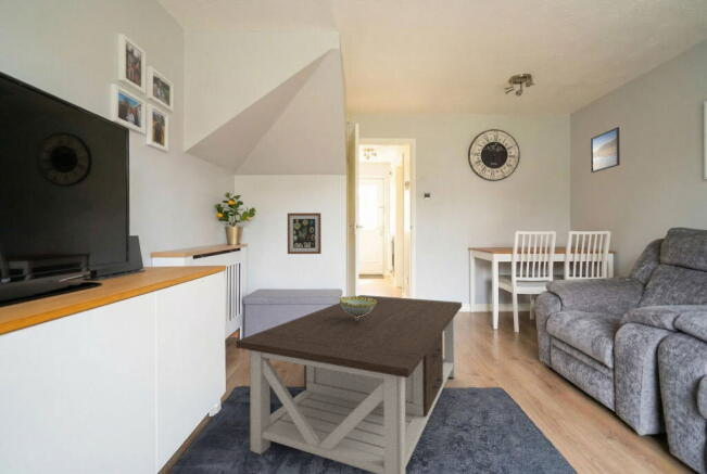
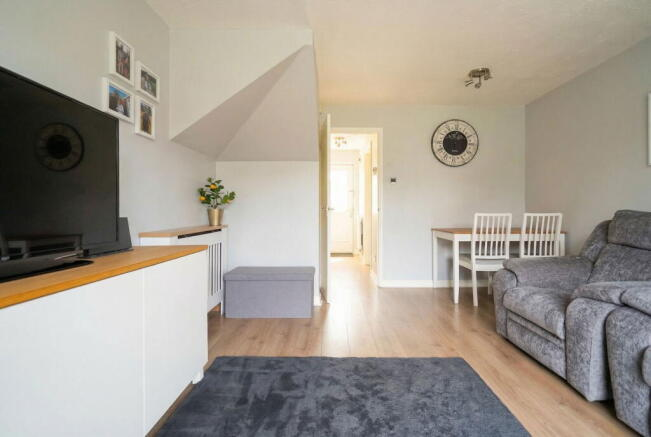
- wall art [287,212,323,255]
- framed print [590,126,621,174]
- decorative bowl [339,295,376,320]
- coffee table [235,294,463,474]
